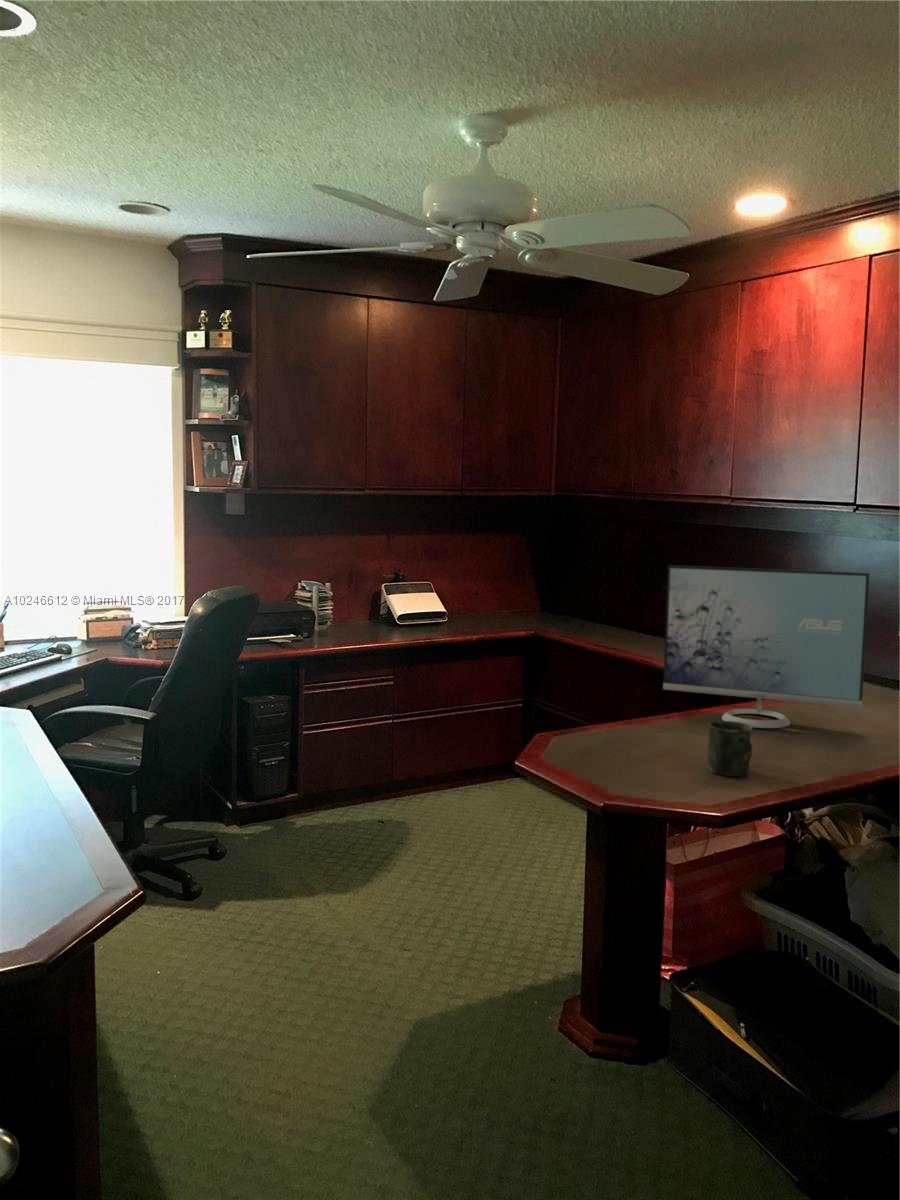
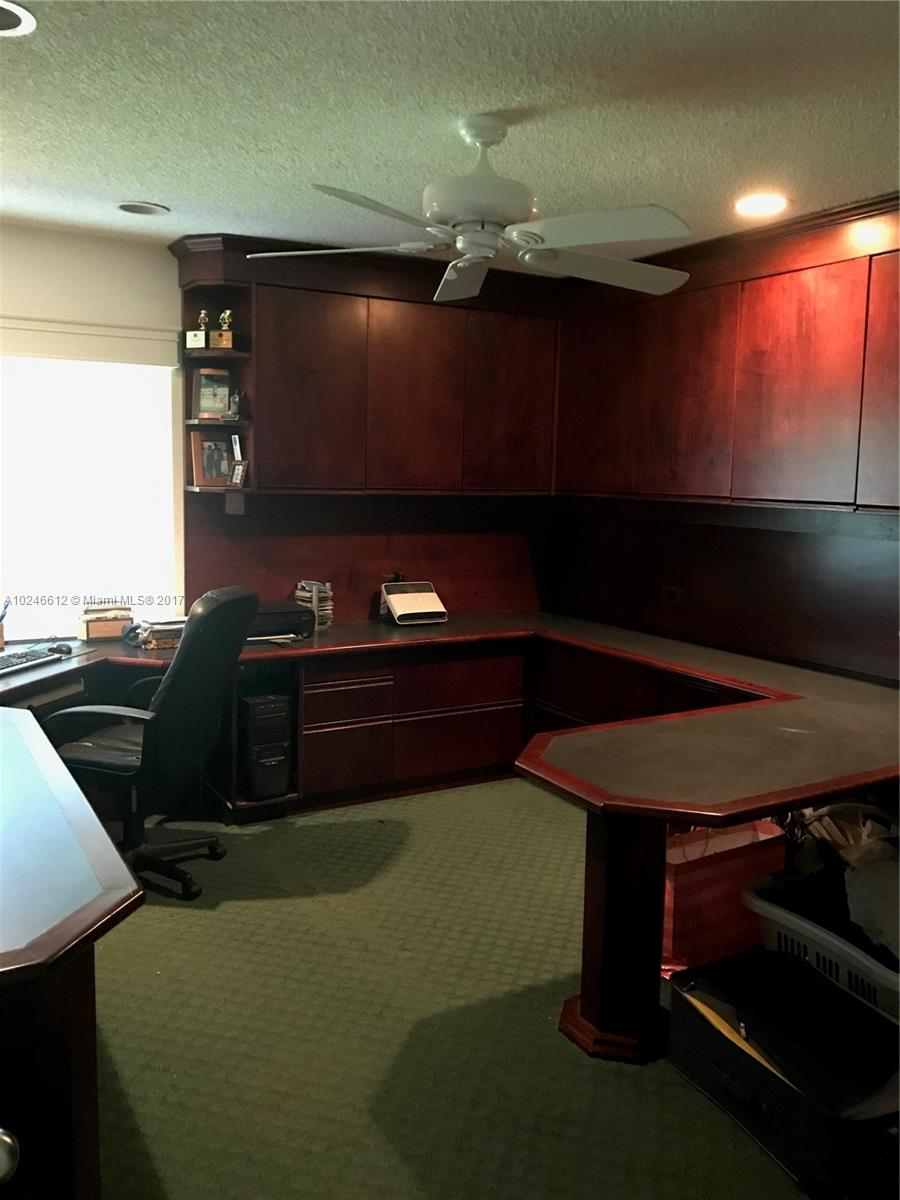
- monitor [662,564,871,729]
- mug [706,720,753,777]
